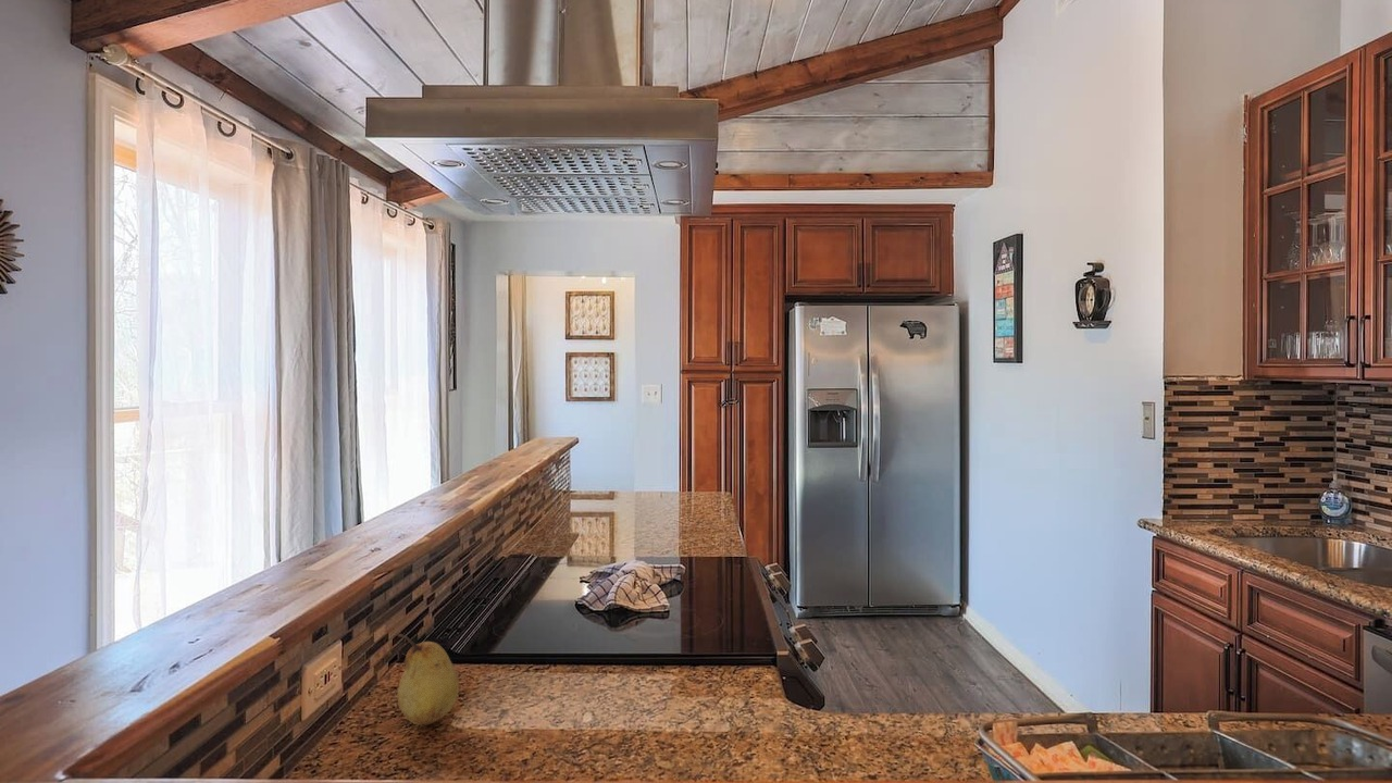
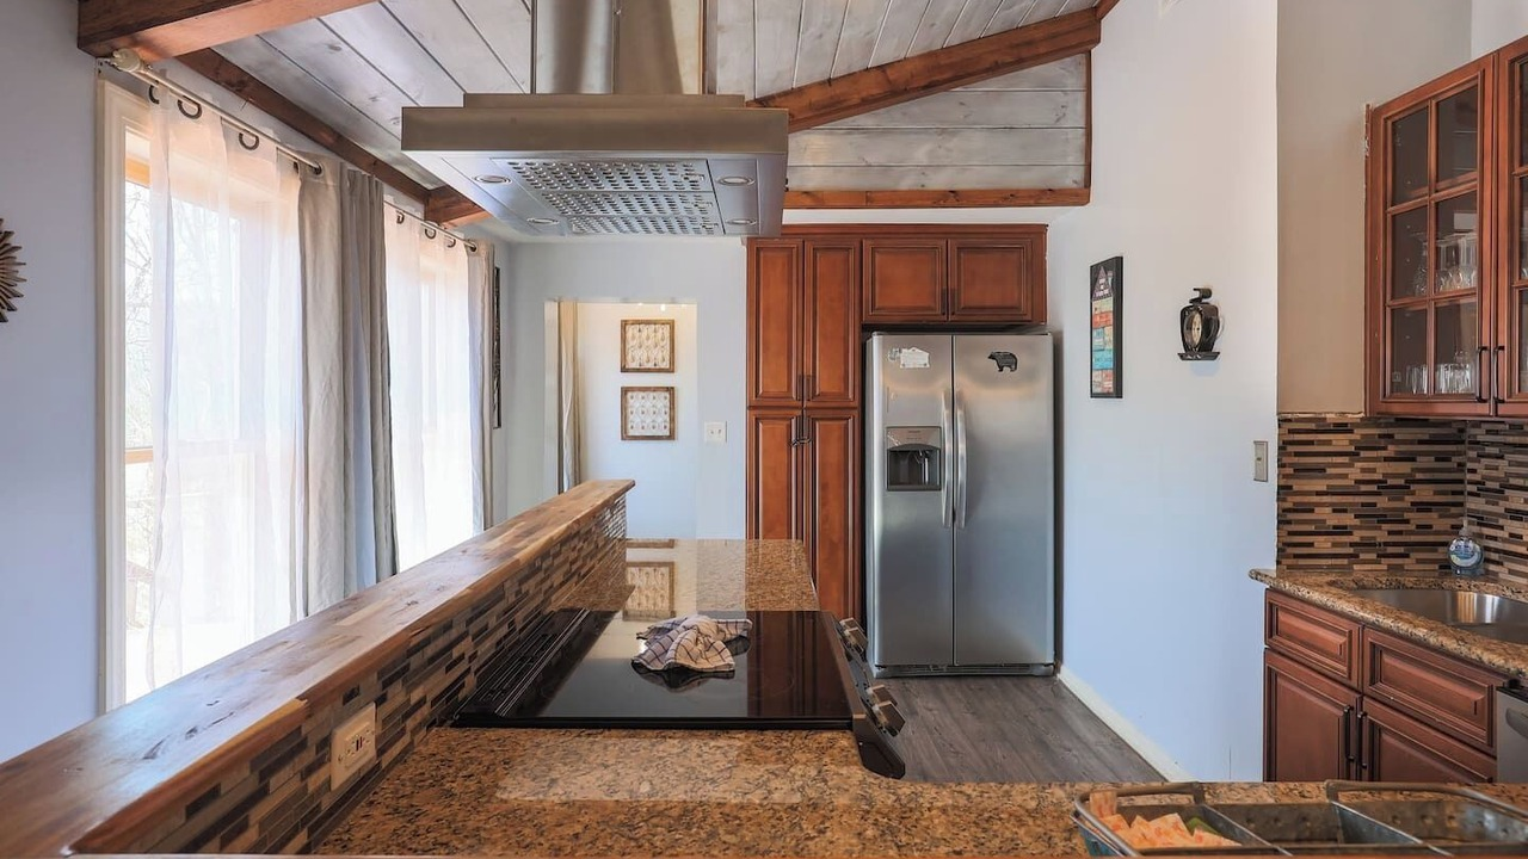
- fruit [397,633,460,725]
